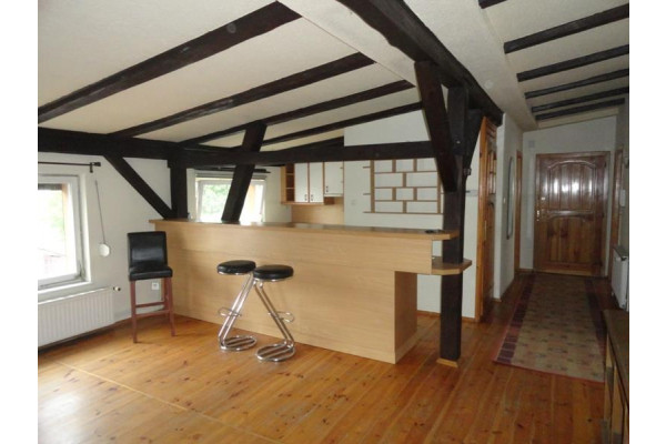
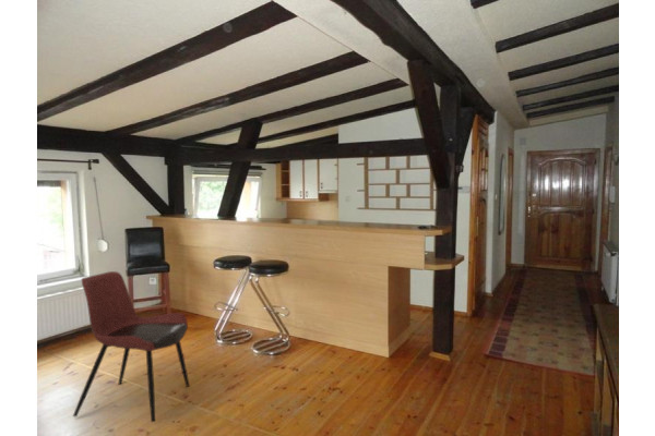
+ dining chair [72,270,191,423]
